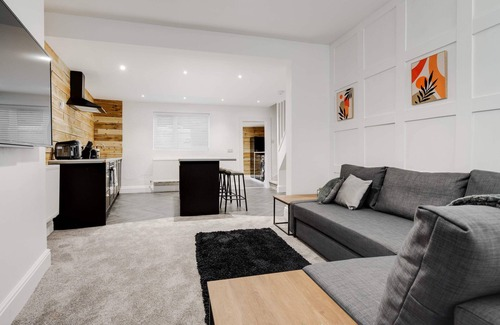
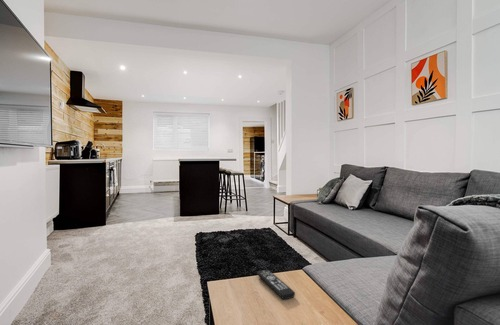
+ remote control [256,269,296,300]
